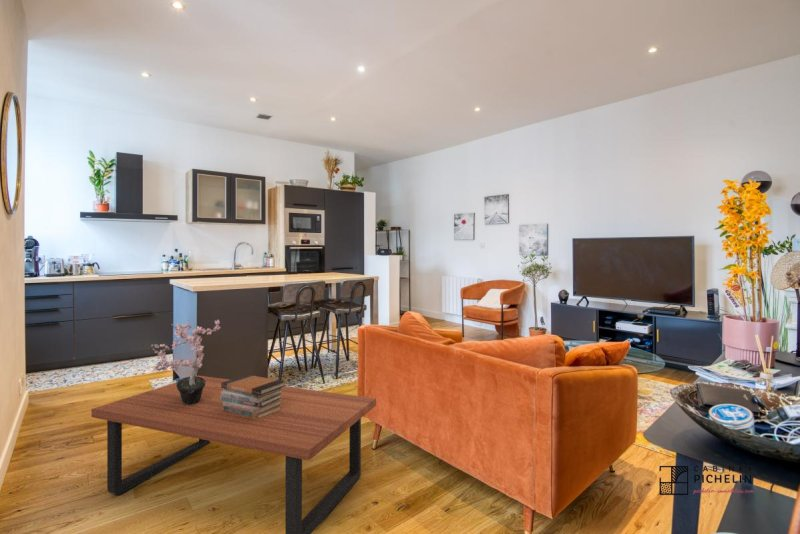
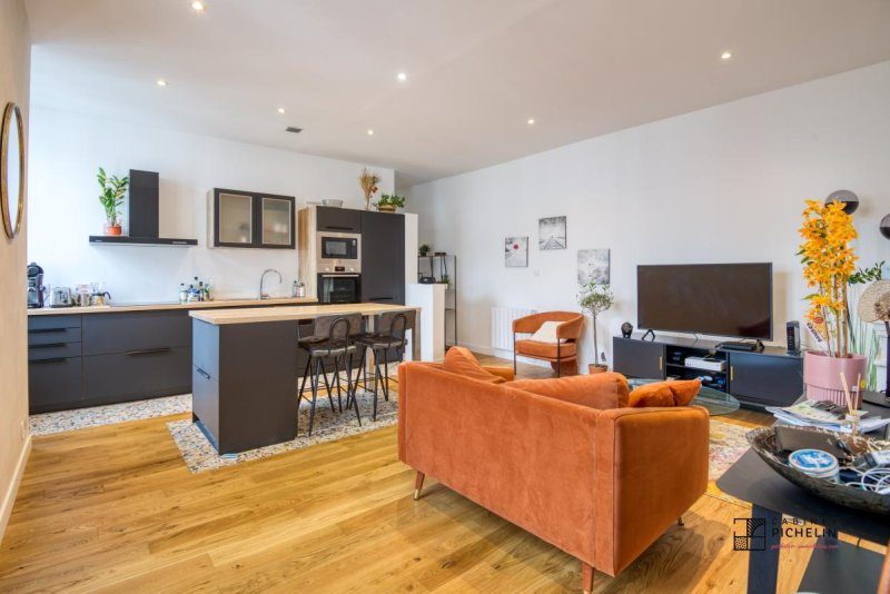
- coffee table [90,375,377,534]
- book stack [221,374,286,420]
- potted plant [150,319,221,405]
